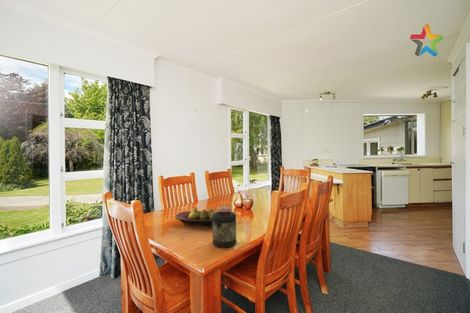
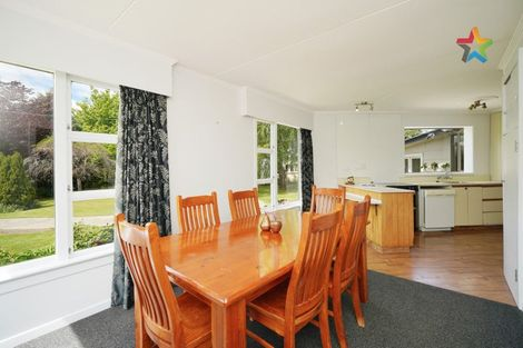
- fruit bowl [174,207,218,227]
- jar [212,205,237,249]
